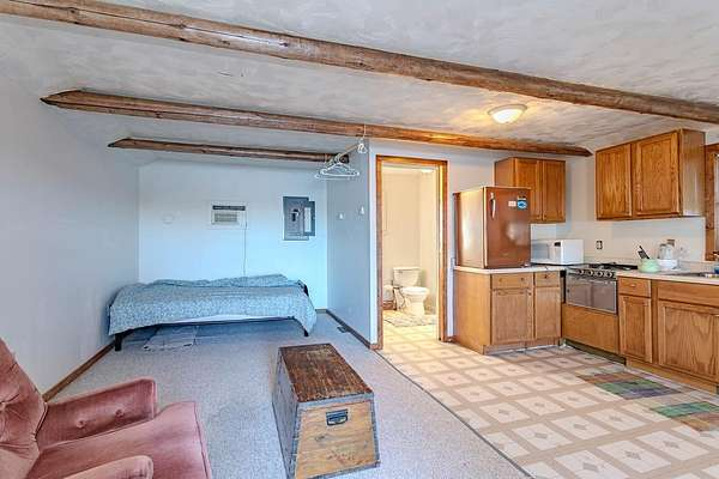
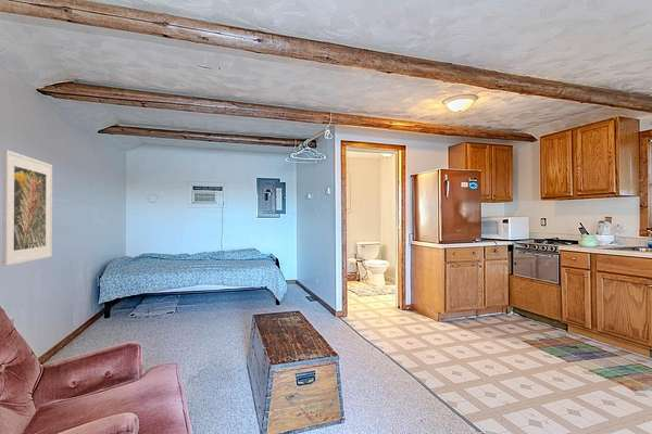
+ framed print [1,149,53,267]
